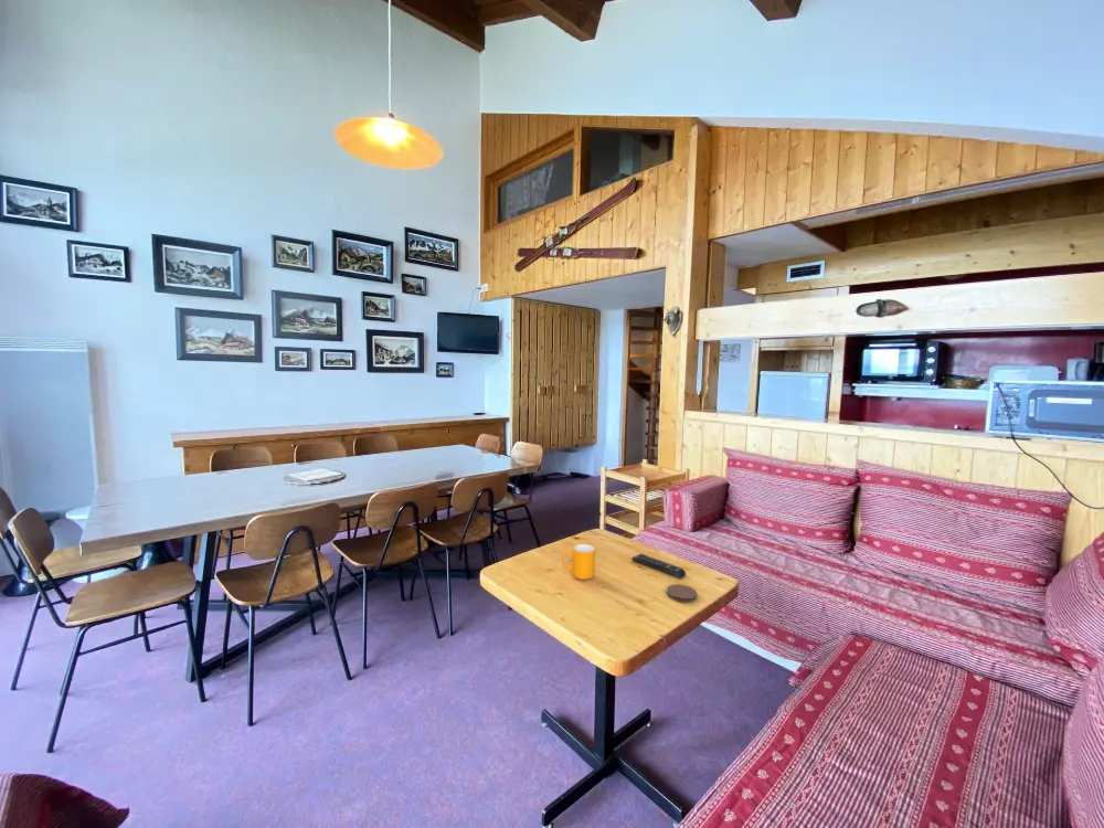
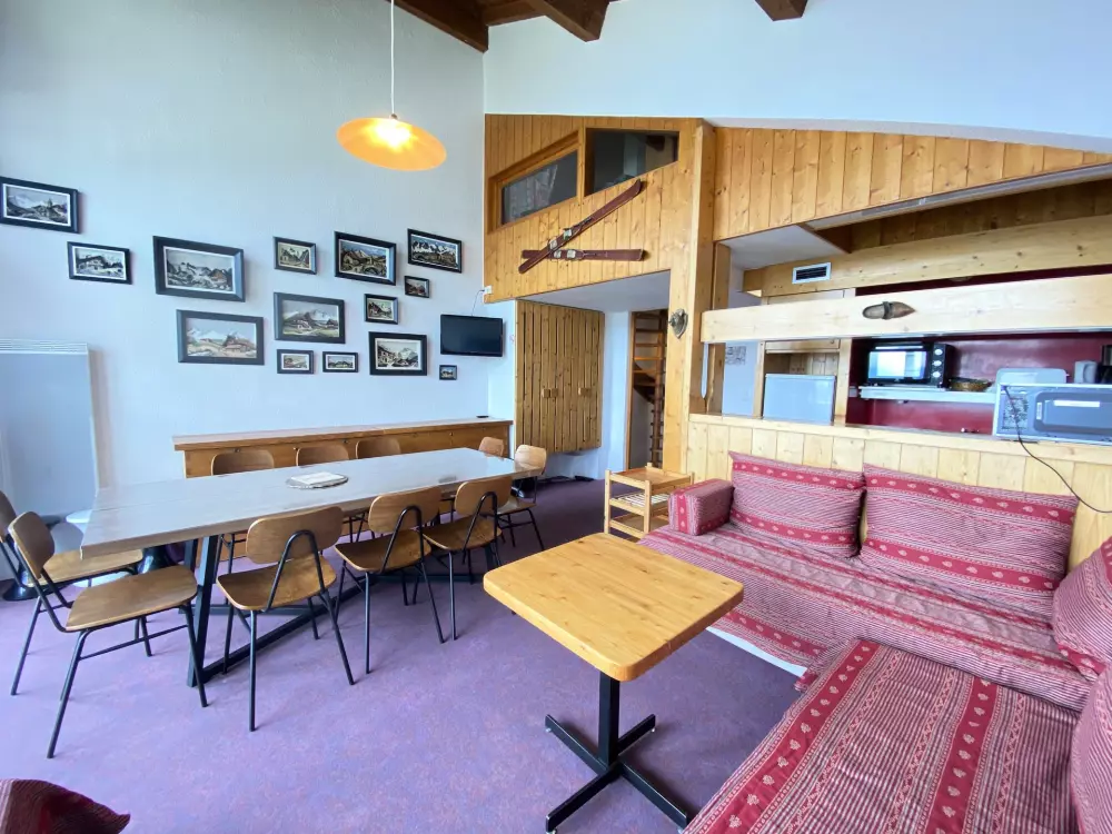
- coaster [666,583,699,604]
- remote control [630,553,687,580]
- mug [561,543,596,581]
